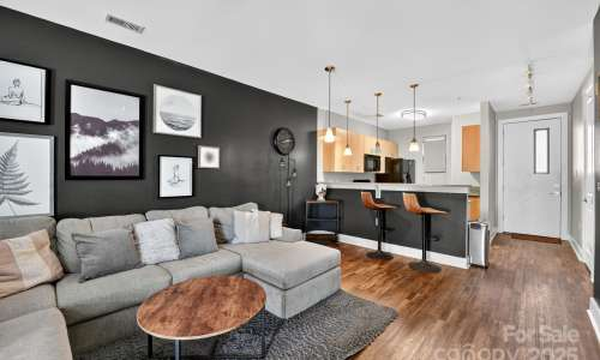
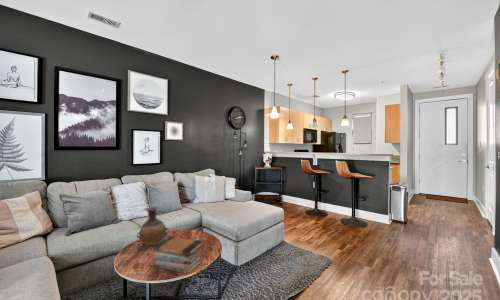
+ book stack [153,236,204,275]
+ vase [136,205,170,247]
